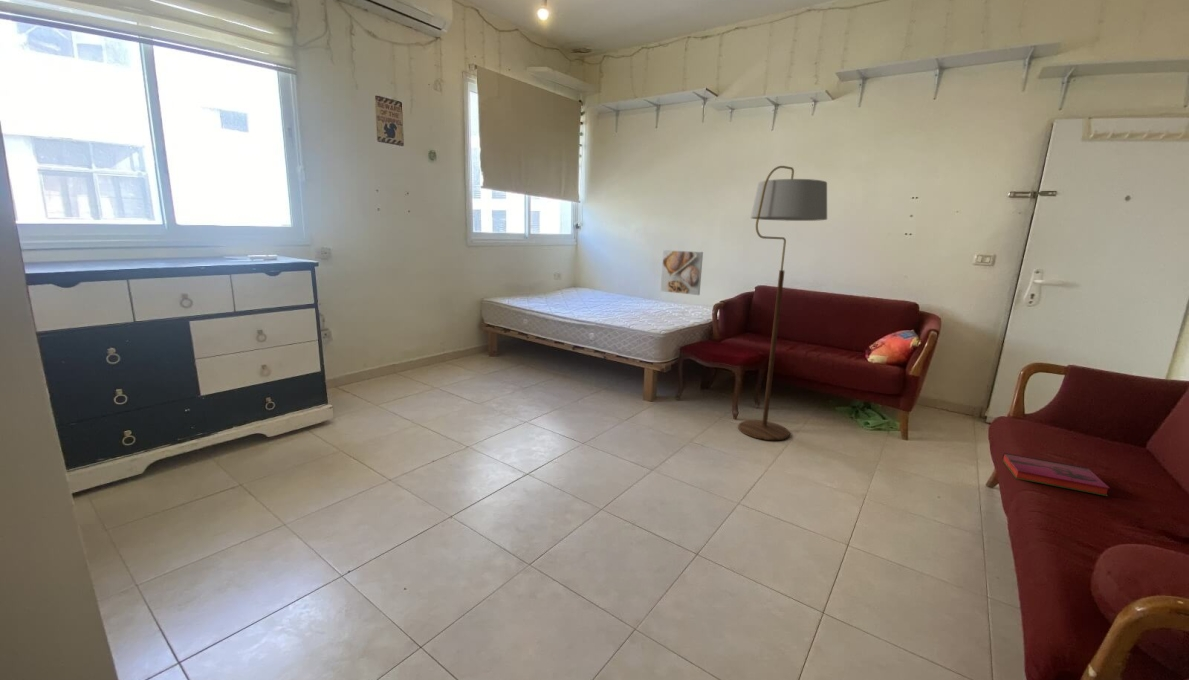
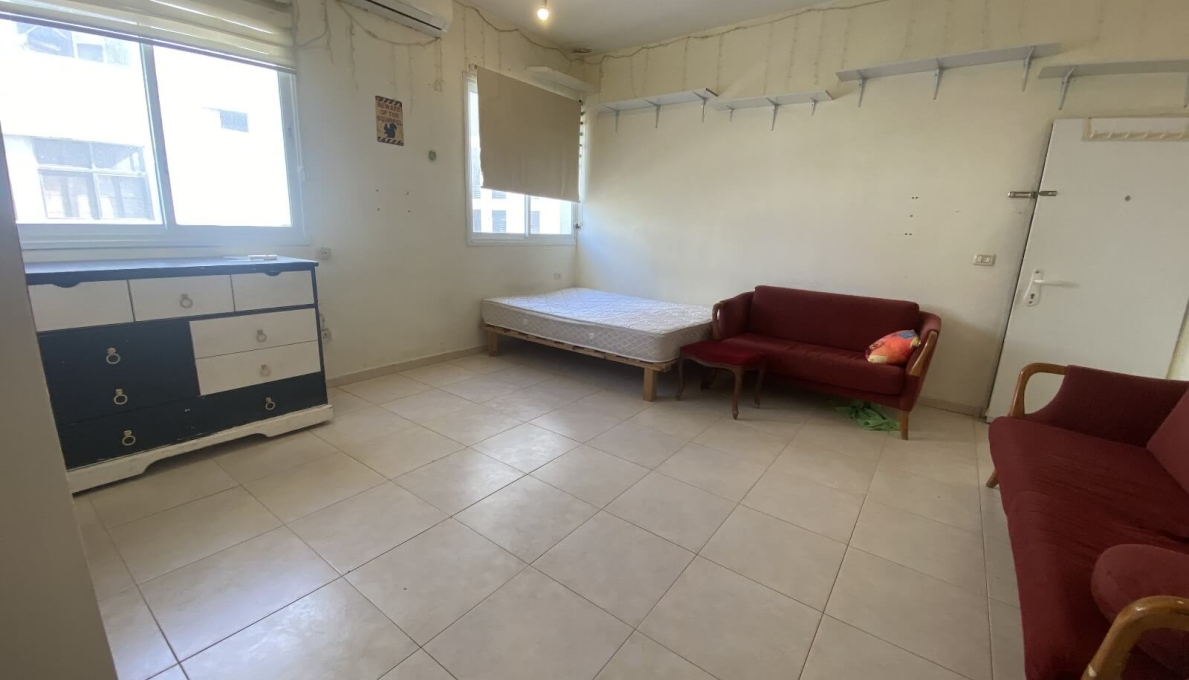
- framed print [660,249,704,296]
- floor lamp [737,165,828,441]
- hardback book [1001,452,1111,497]
